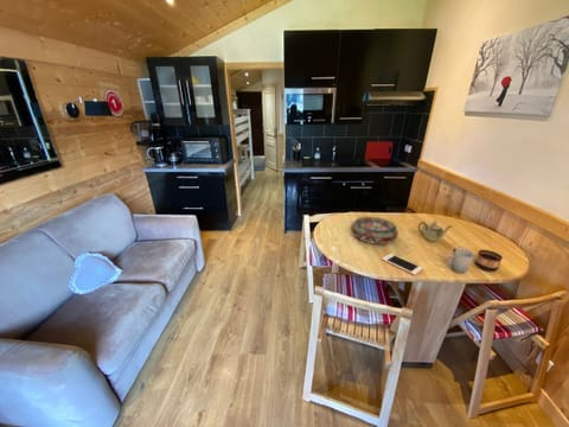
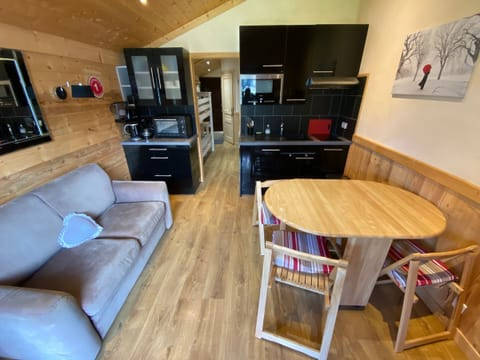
- cup [443,247,475,275]
- cup [474,249,504,273]
- decorative bowl [350,216,399,246]
- cell phone [381,253,423,276]
- teapot [417,219,454,243]
